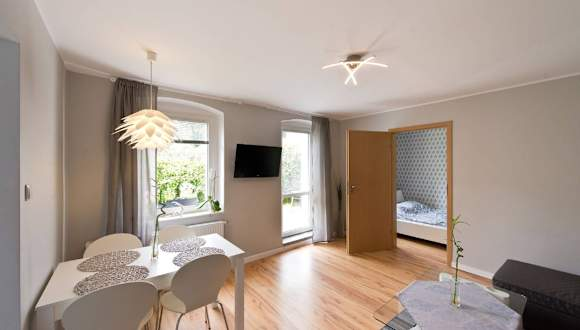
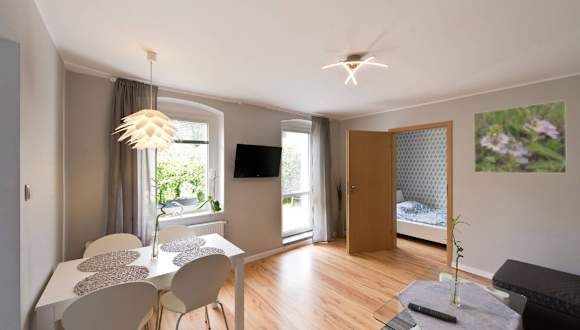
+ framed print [473,99,568,175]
+ remote control [407,302,458,324]
